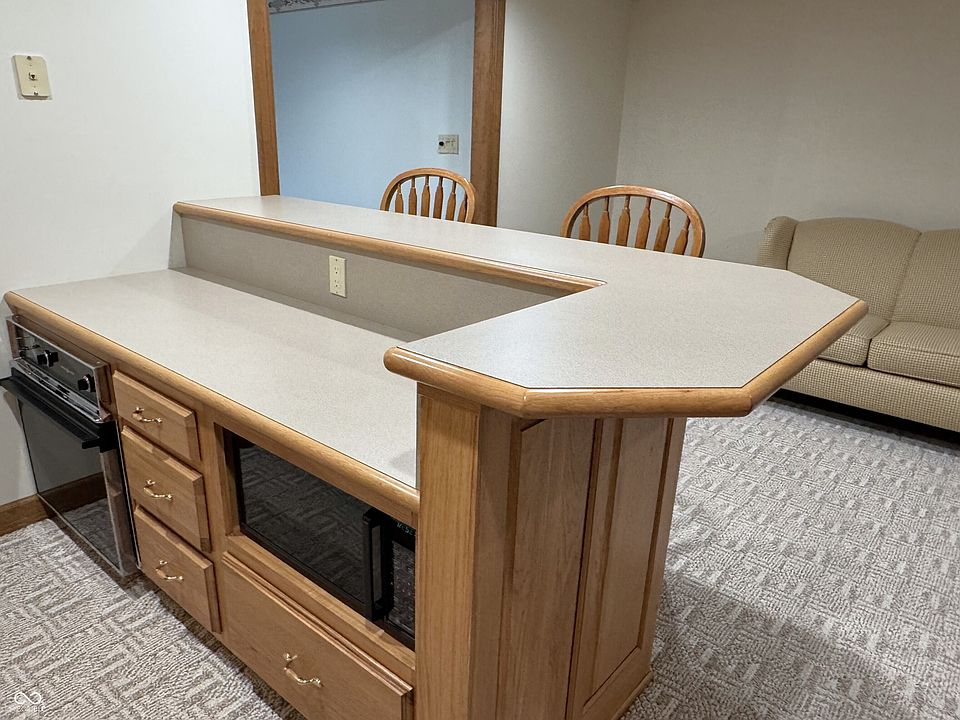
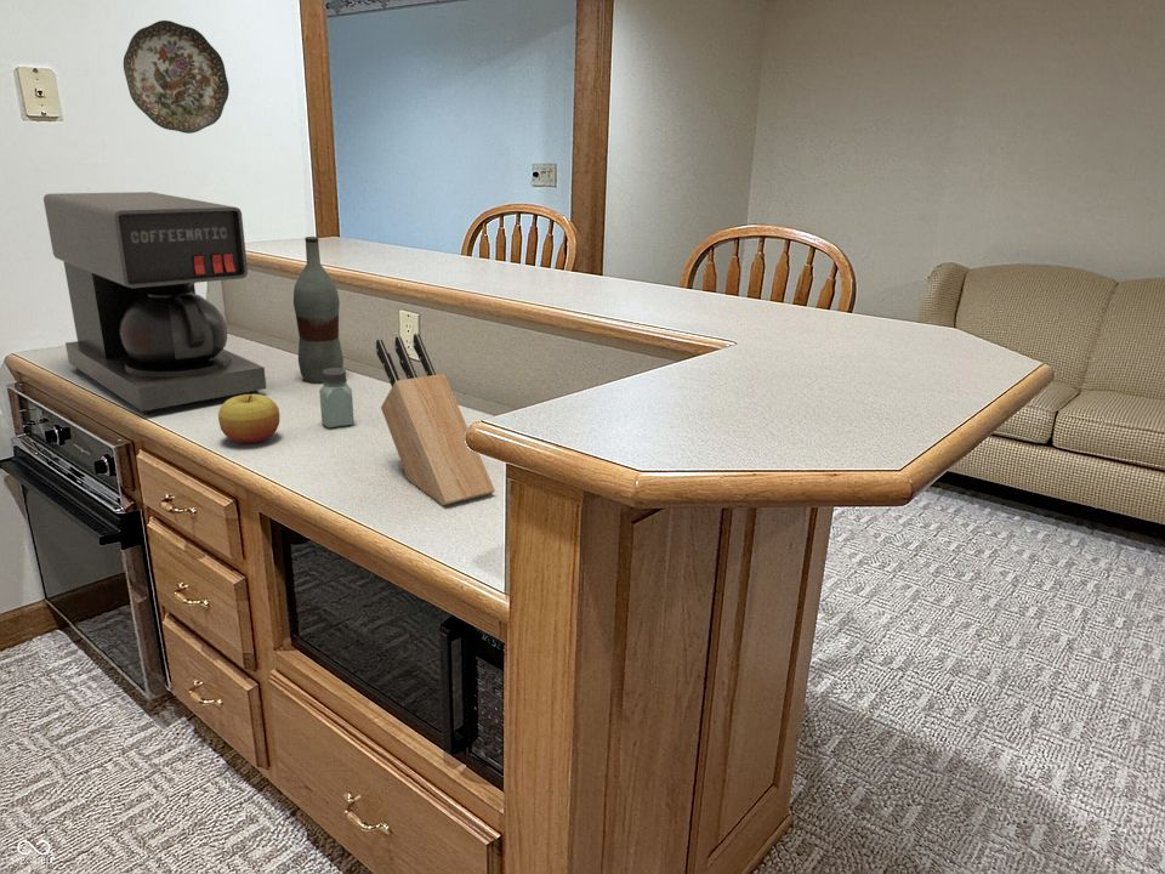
+ bottle [292,235,345,384]
+ knife block [375,333,496,506]
+ decorative plate [123,19,231,135]
+ apple [217,393,280,444]
+ saltshaker [318,367,356,429]
+ coffee maker [42,191,267,416]
